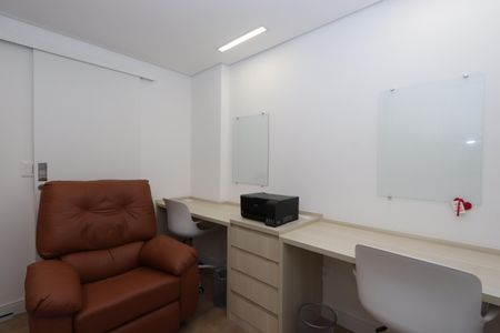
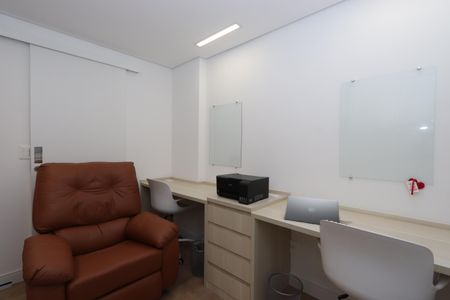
+ laptop [283,195,341,225]
